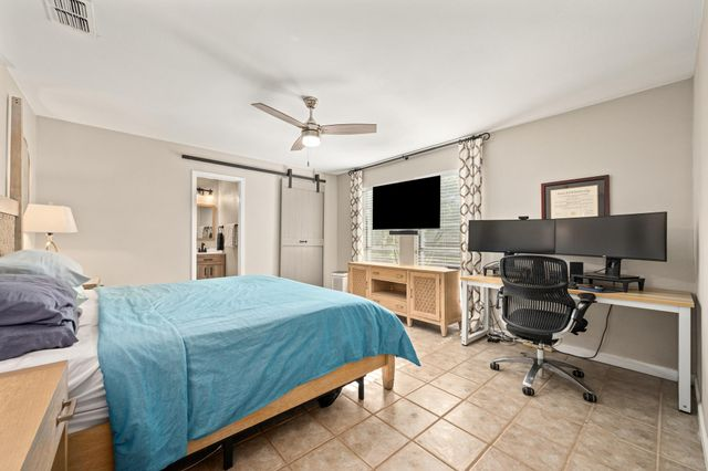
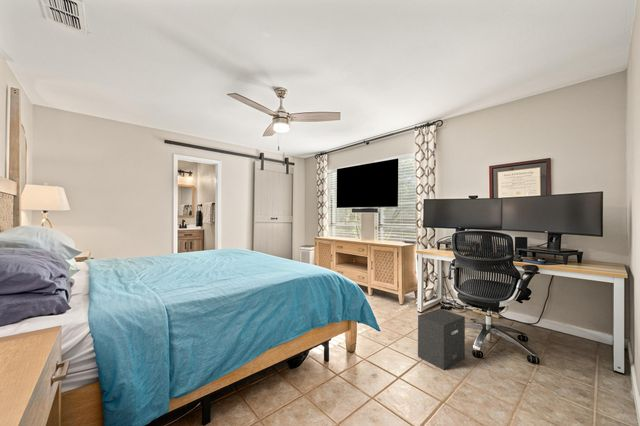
+ speaker [417,308,466,371]
